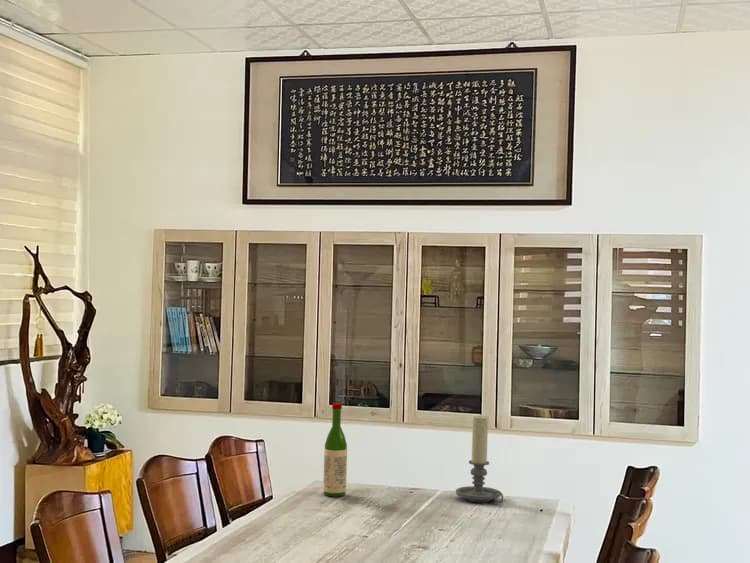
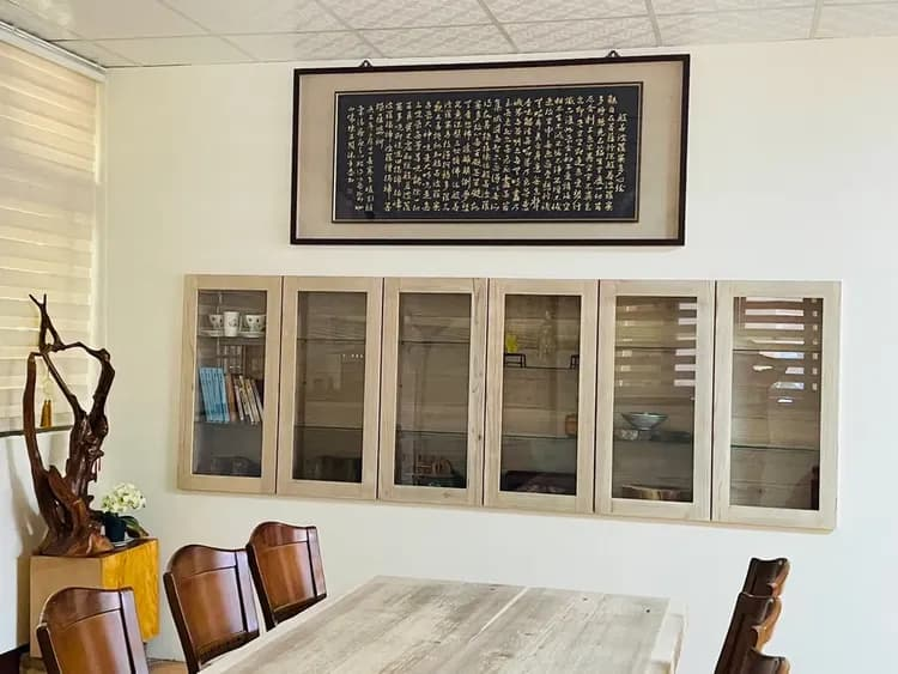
- wine bottle [322,402,348,498]
- candle holder [455,414,504,504]
